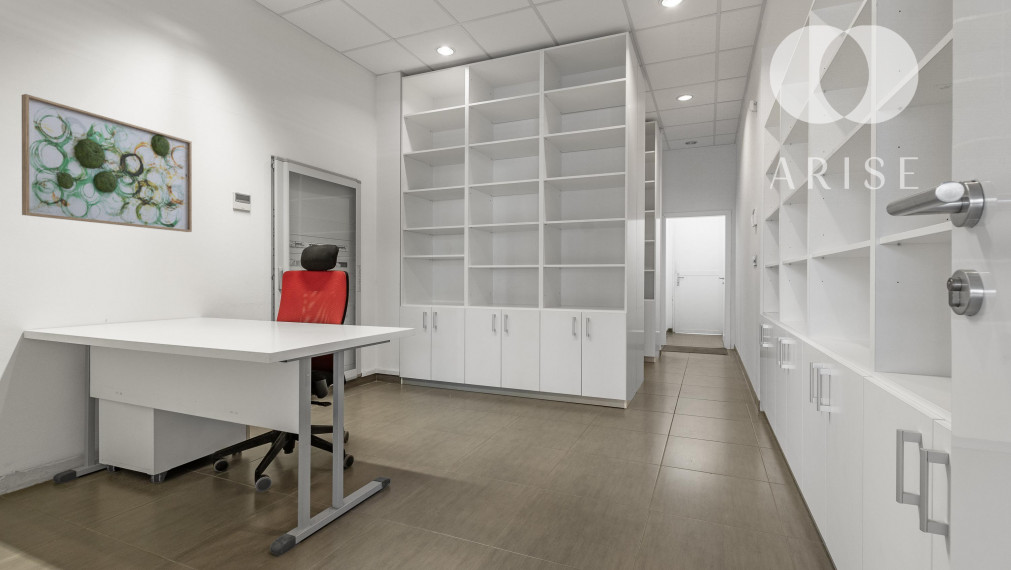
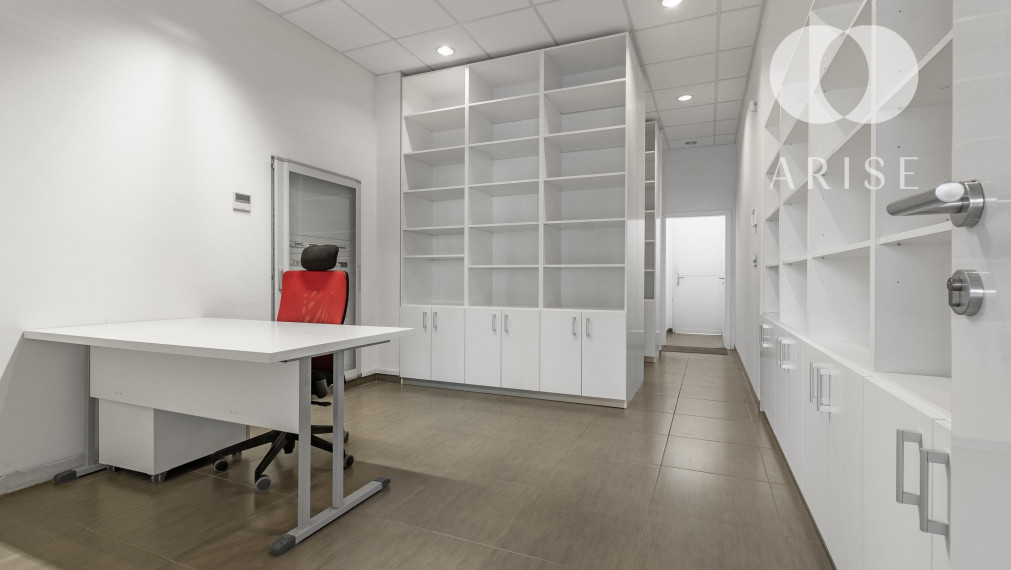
- wall art [21,93,193,233]
